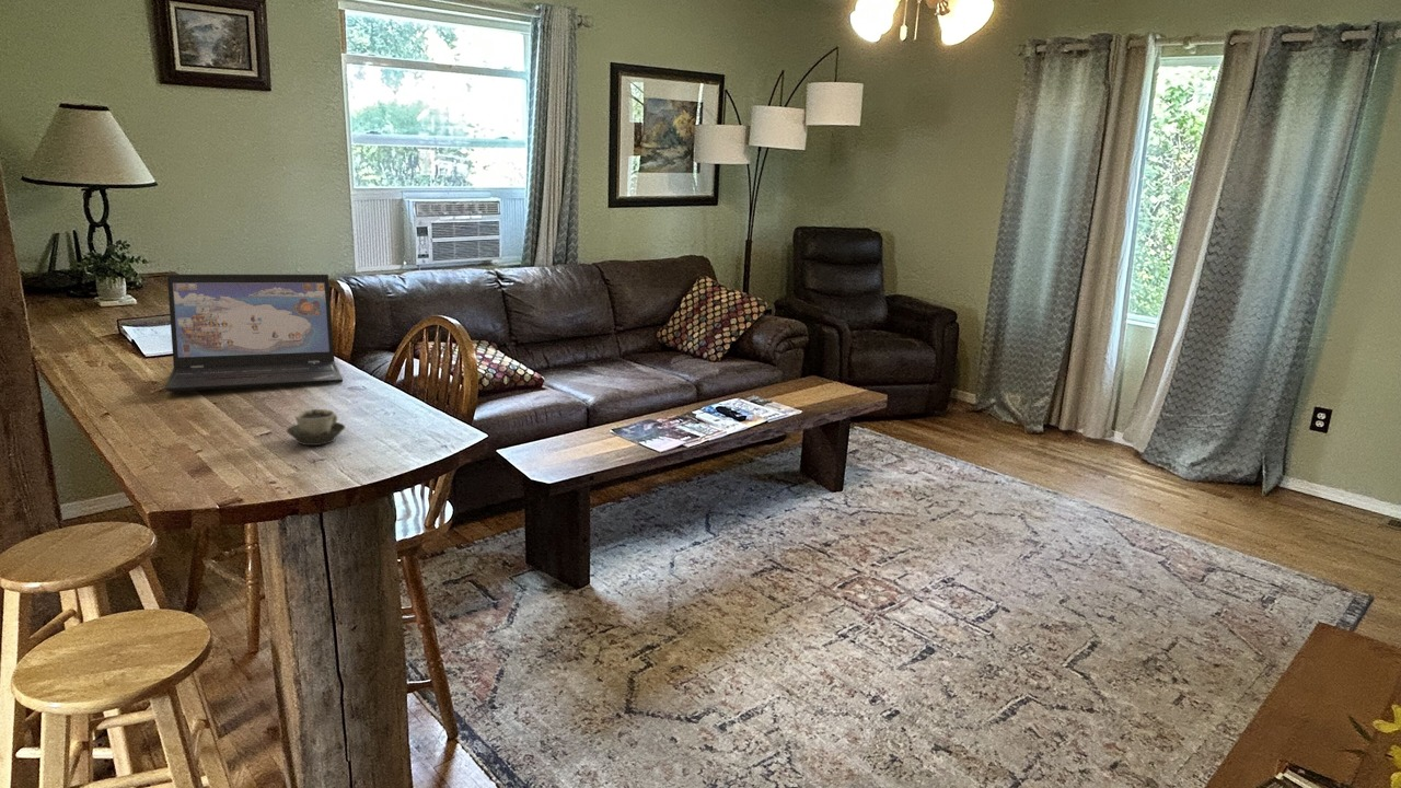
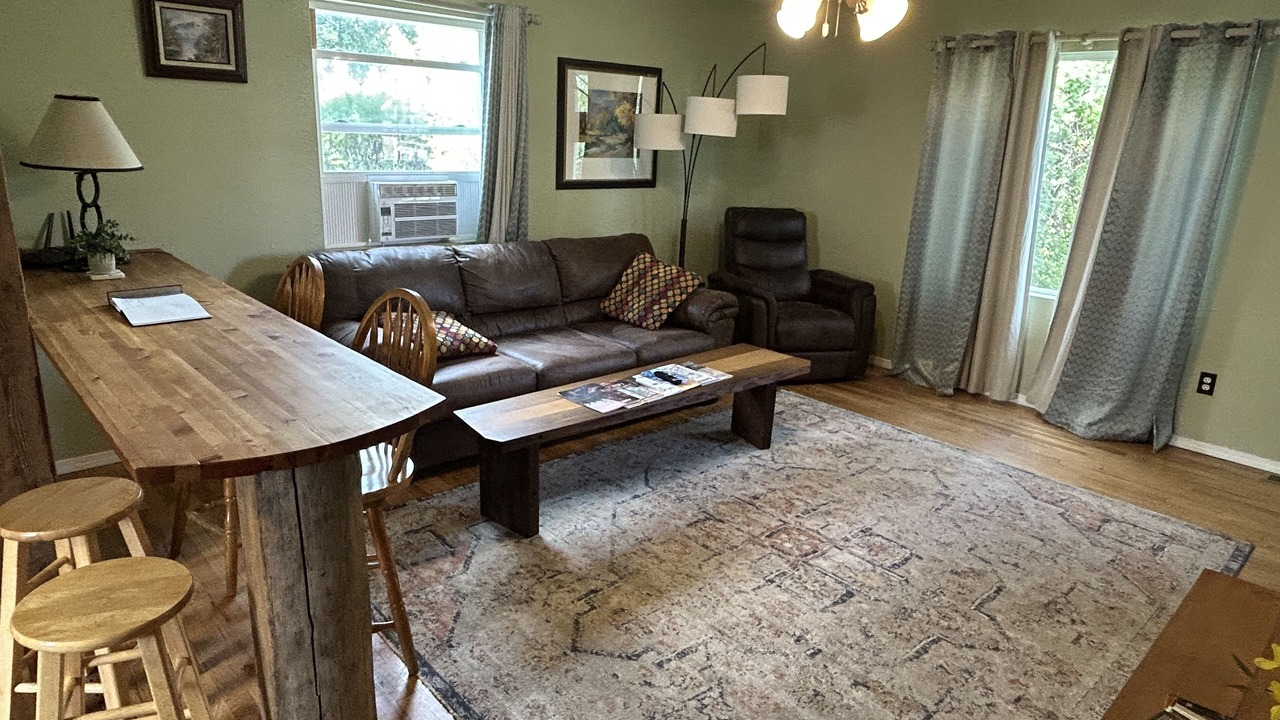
- laptop [164,274,344,393]
- cup [286,408,346,447]
